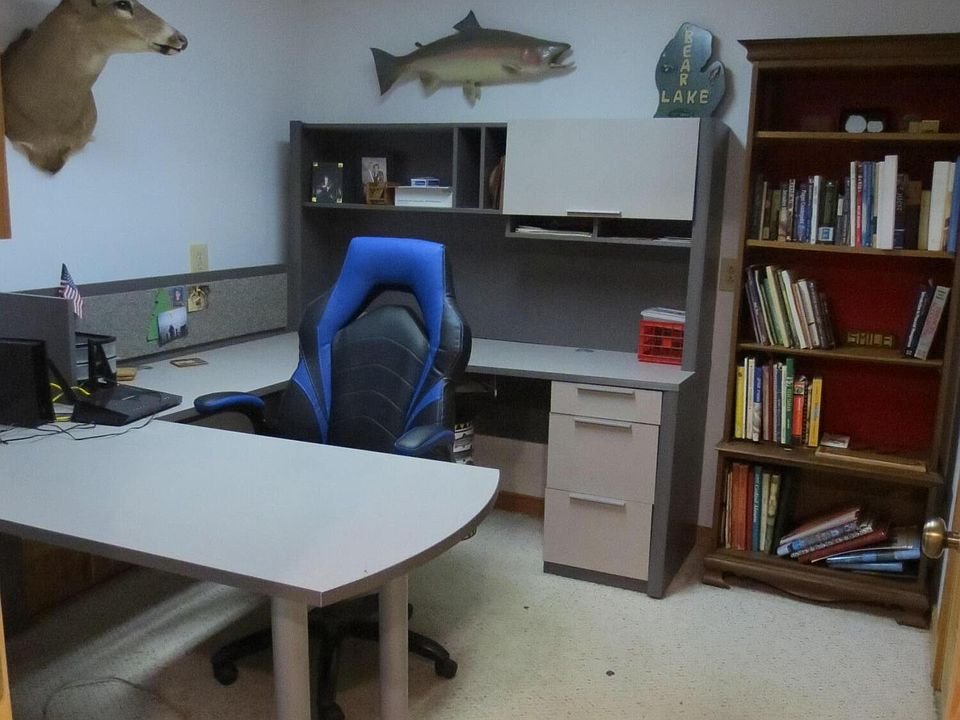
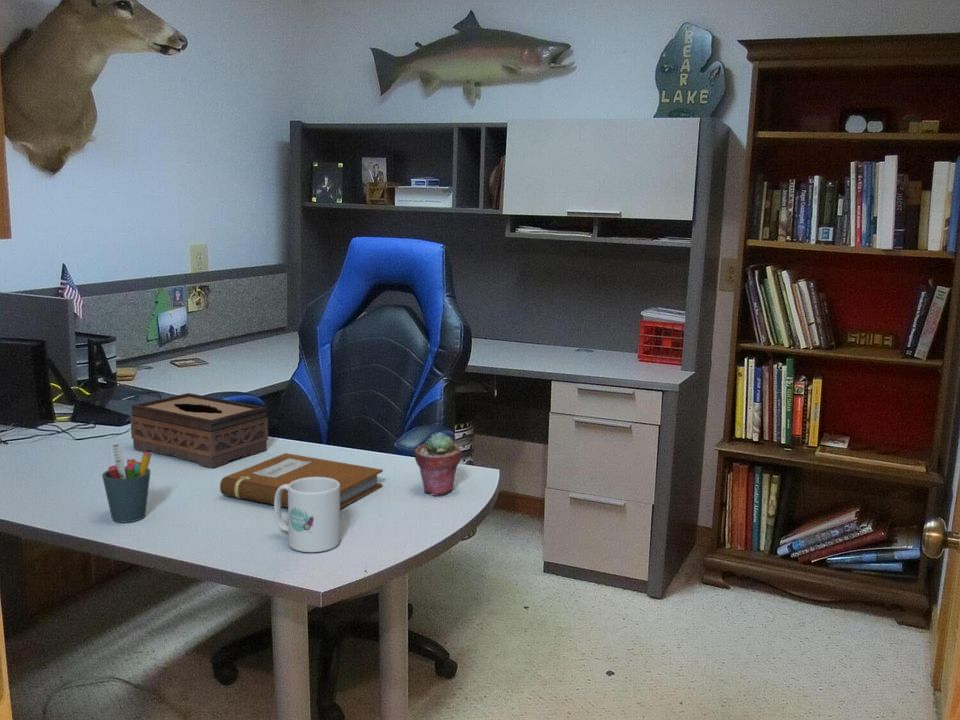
+ notebook [219,452,384,509]
+ mug [273,477,341,553]
+ pen holder [101,442,153,523]
+ potted succulent [413,431,462,497]
+ tissue box [130,392,269,469]
